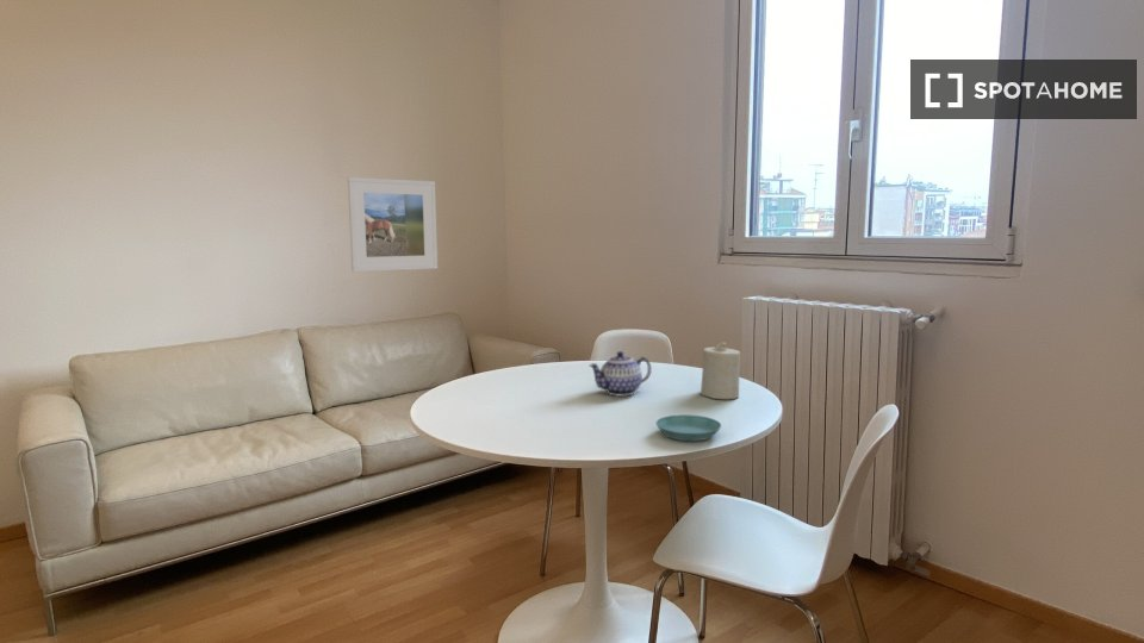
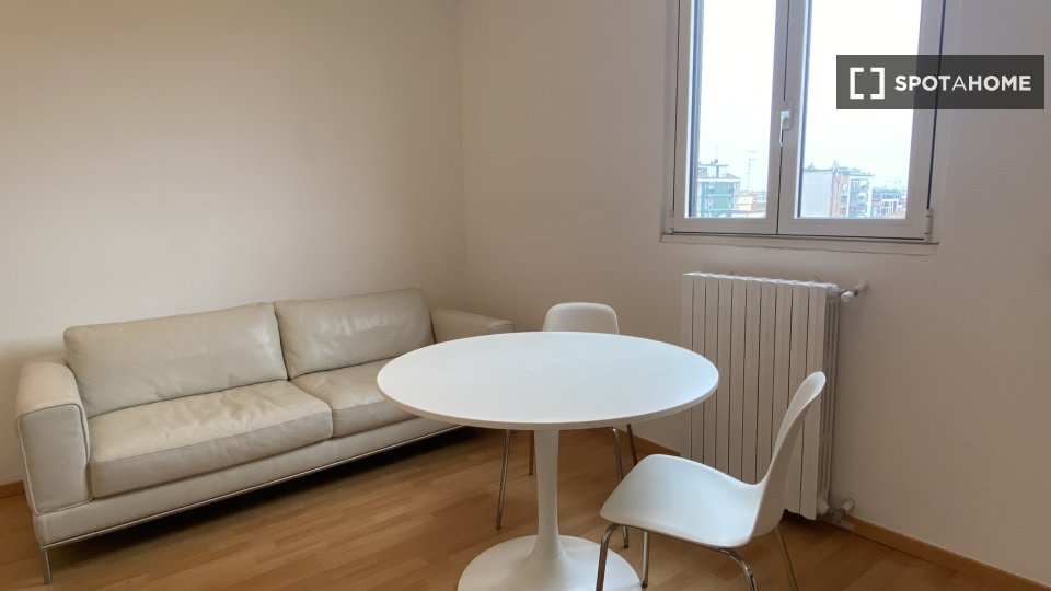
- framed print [347,176,439,273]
- candle [700,342,741,400]
- teapot [587,350,652,398]
- saucer [655,413,722,442]
